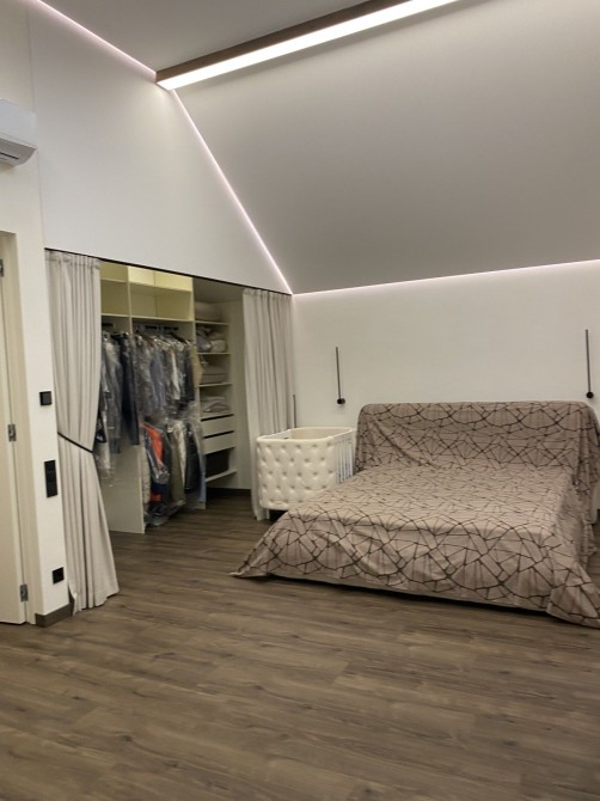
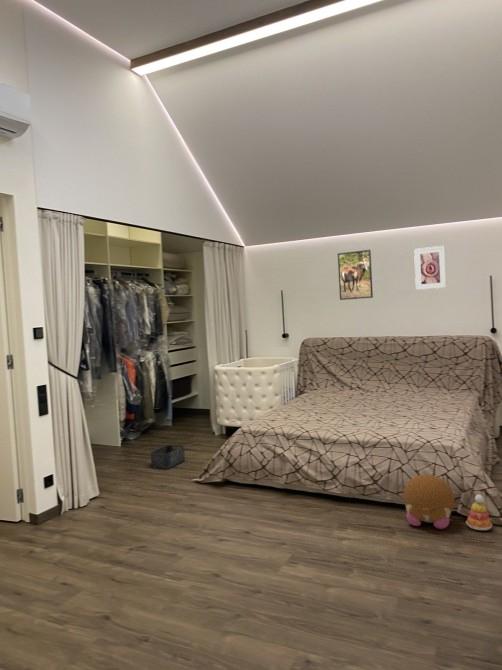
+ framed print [413,245,448,291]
+ plush toy [402,473,456,530]
+ storage bin [150,443,186,470]
+ stacking toy [465,494,493,531]
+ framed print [337,249,374,301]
